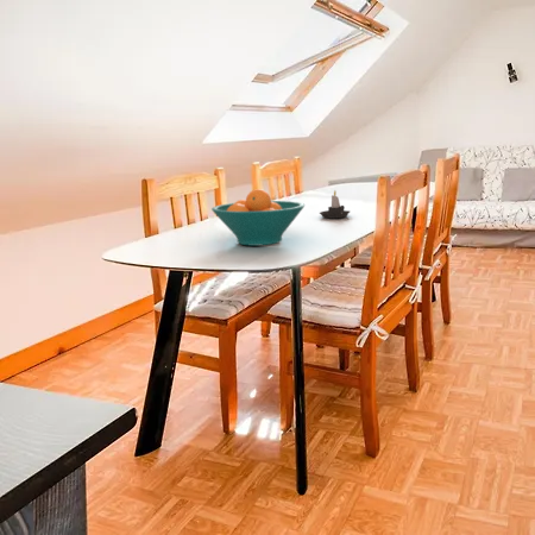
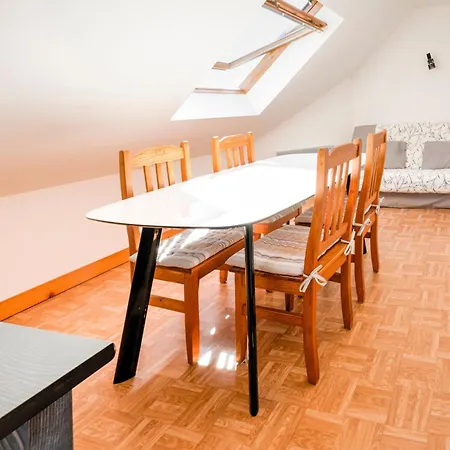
- fruit bowl [210,188,306,247]
- candle [319,189,351,219]
